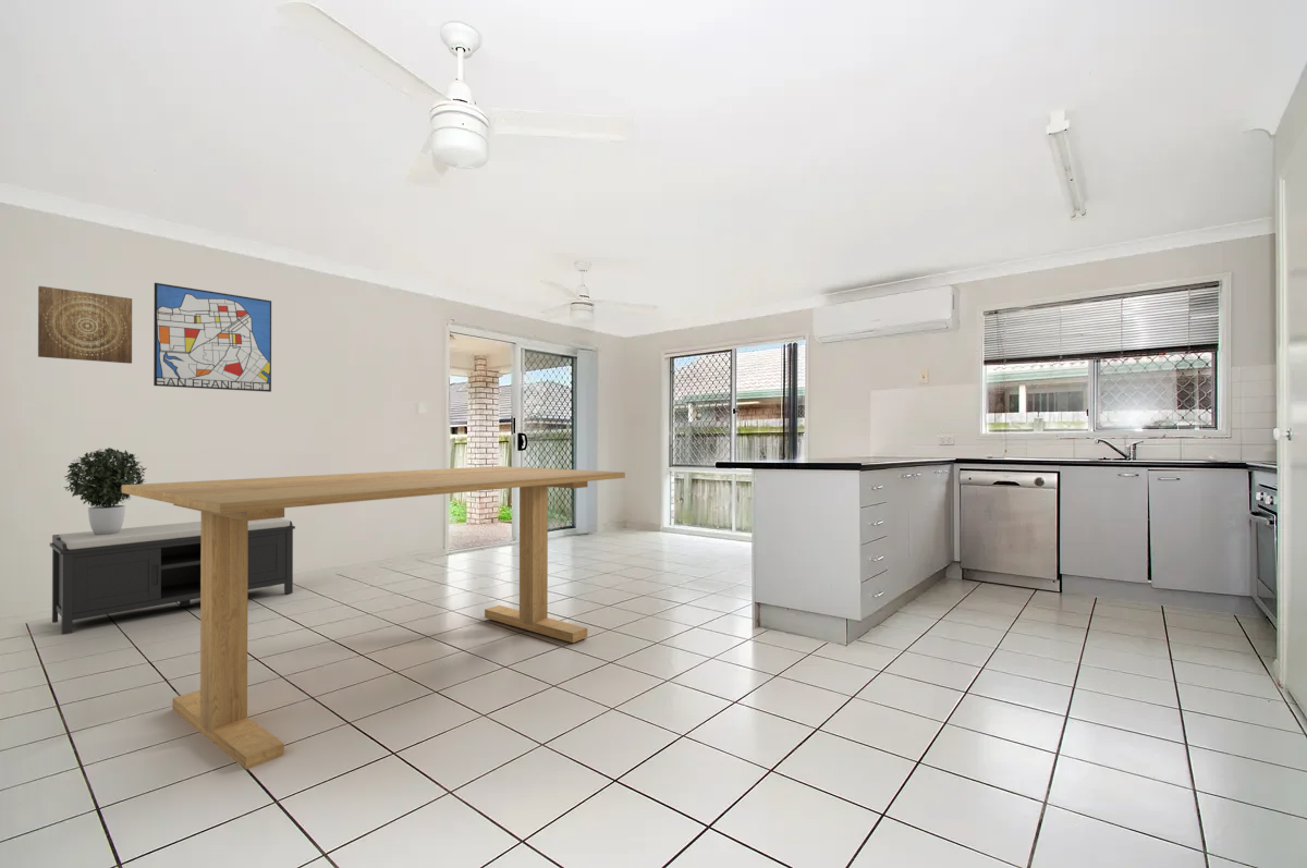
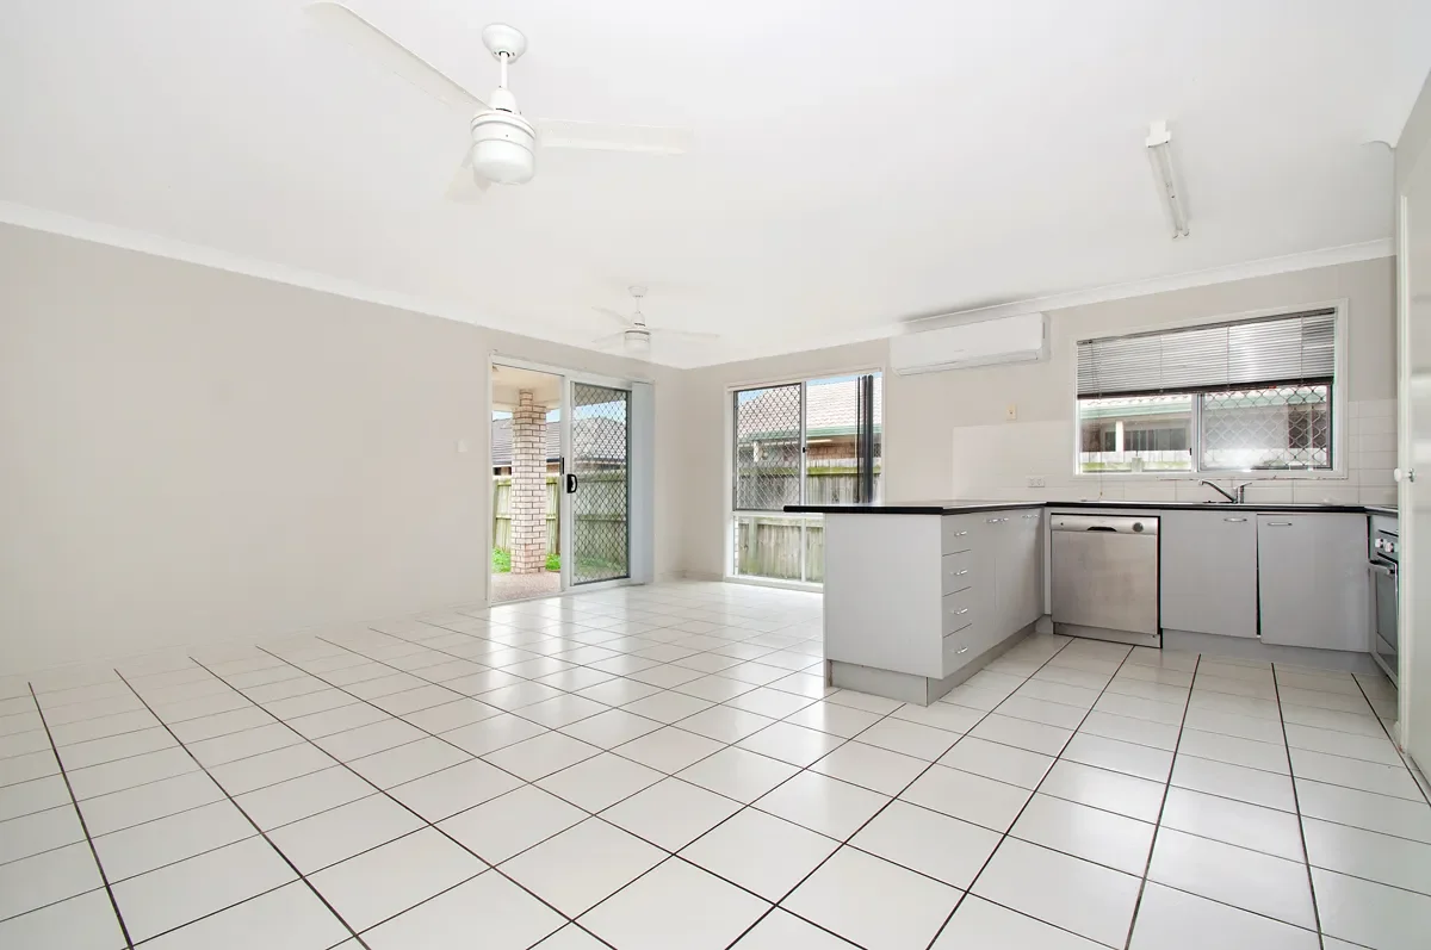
- dining table [122,465,626,770]
- wall art [152,282,272,393]
- potted plant [63,447,148,535]
- wall art [37,285,133,365]
- bench [49,517,296,636]
